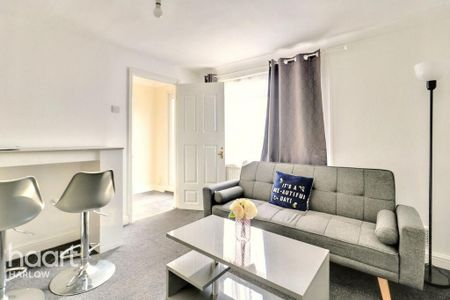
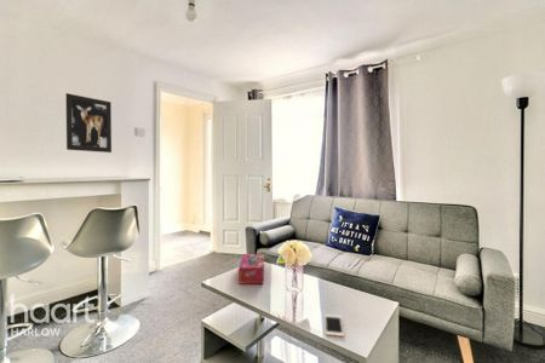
+ tissue box [237,253,265,284]
+ cell phone [323,313,345,338]
+ wall art [65,92,113,154]
